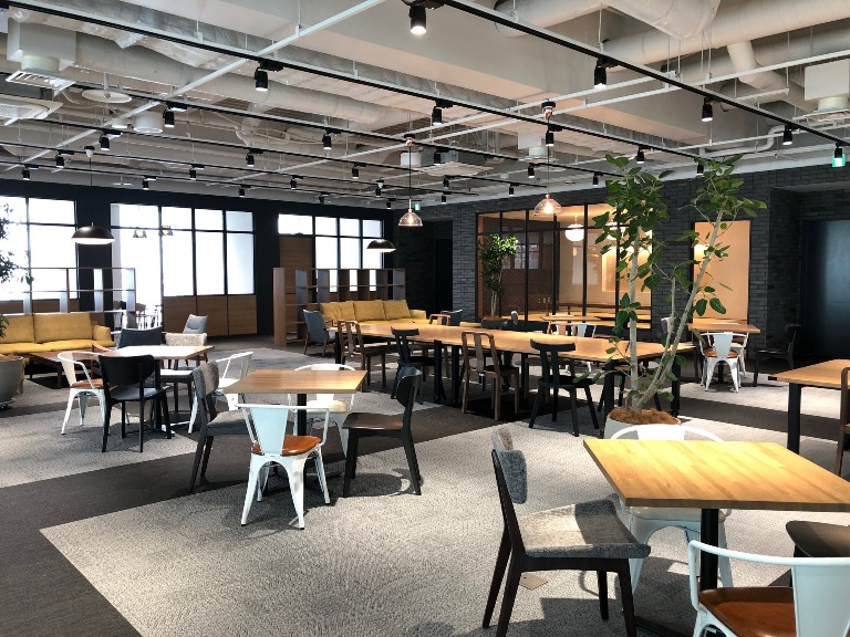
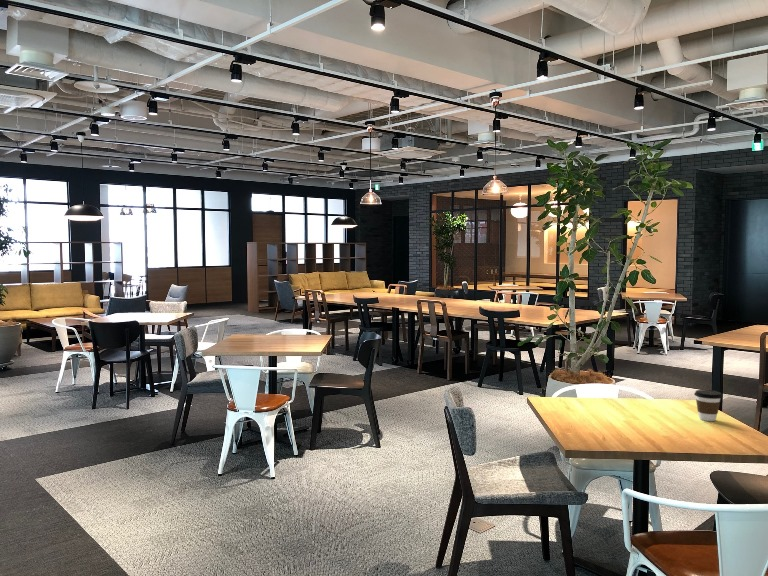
+ coffee cup [693,389,723,422]
